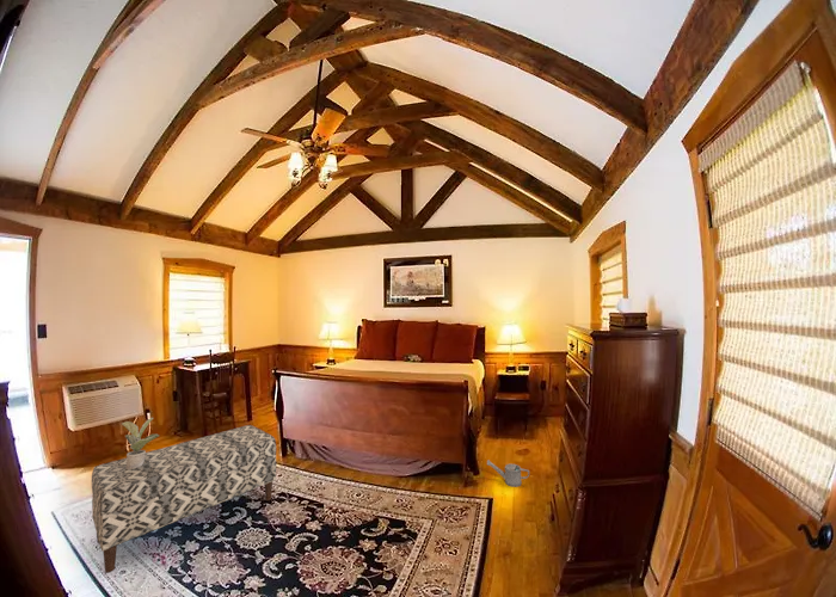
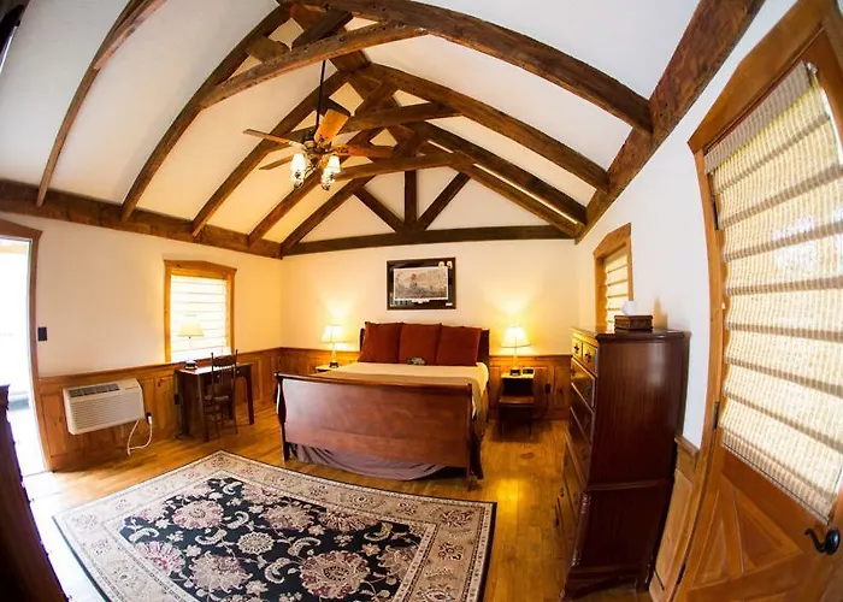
- bench [91,424,277,574]
- potted plant [121,417,161,469]
- watering can [486,458,530,488]
